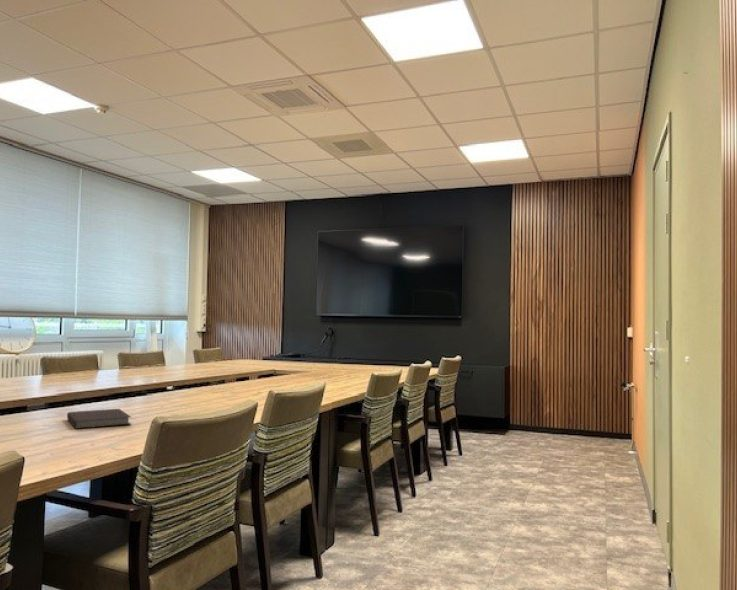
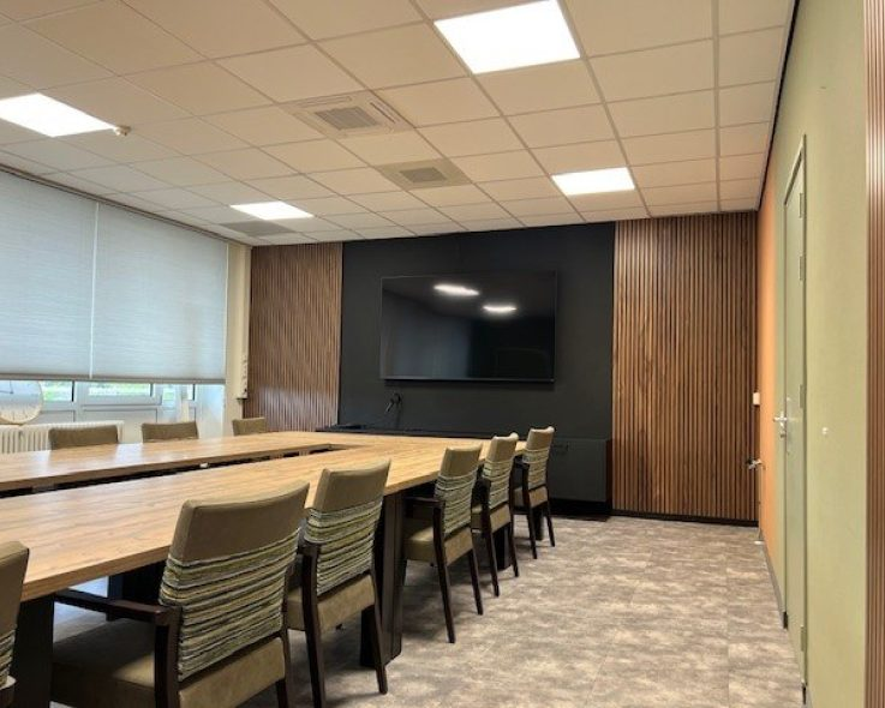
- notebook [66,408,132,430]
